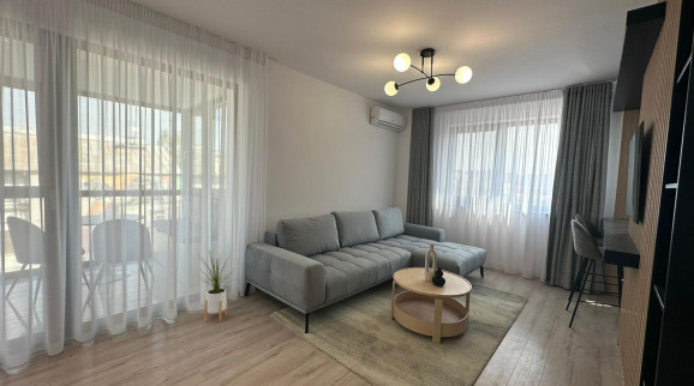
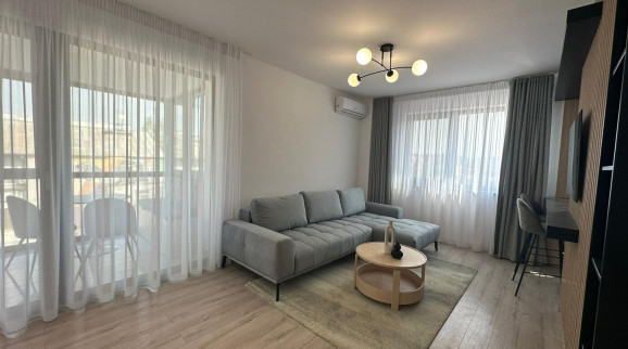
- house plant [197,245,235,322]
